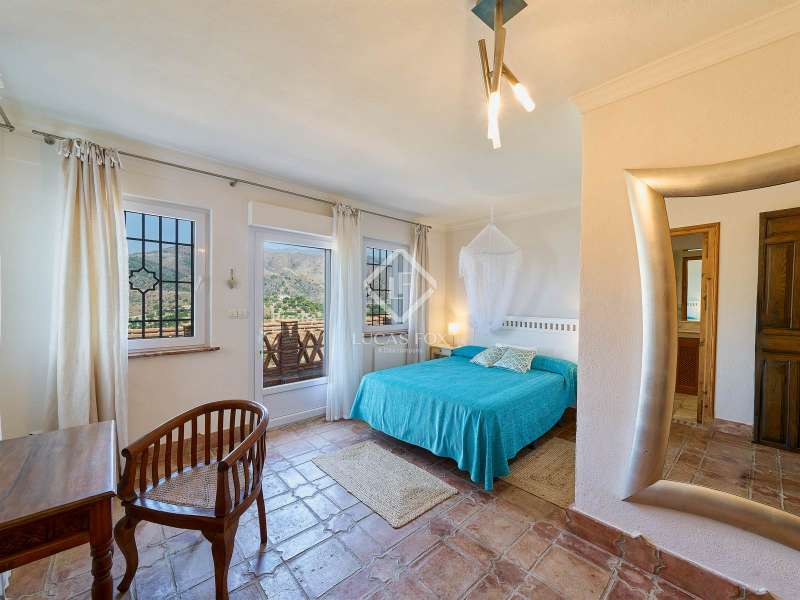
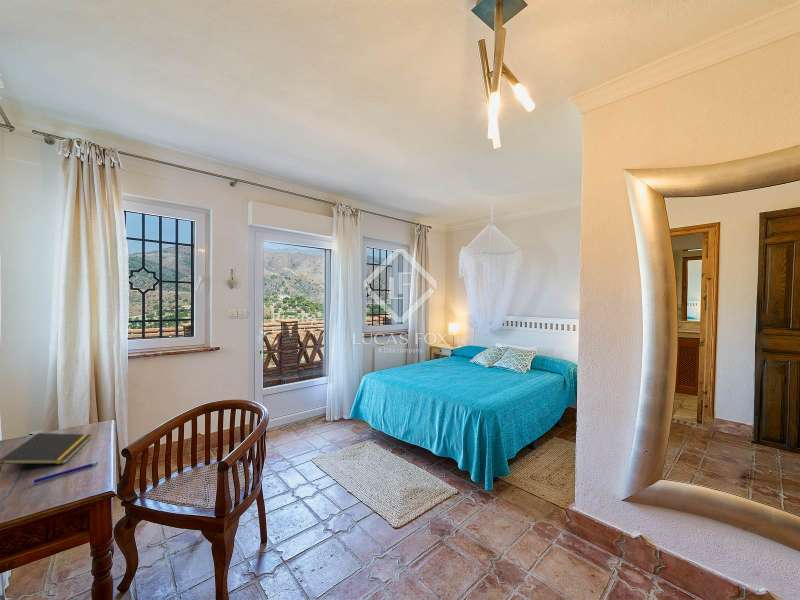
+ pen [33,461,99,484]
+ notepad [0,432,93,472]
